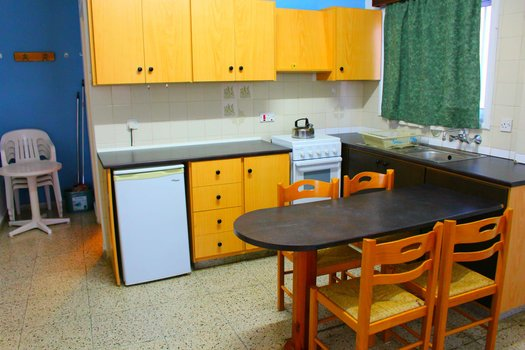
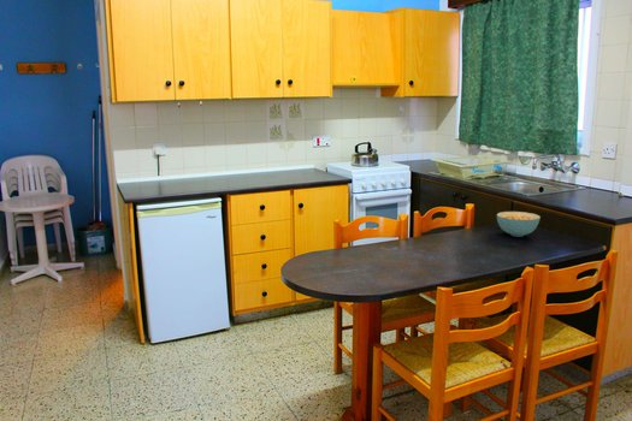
+ cereal bowl [496,210,542,238]
